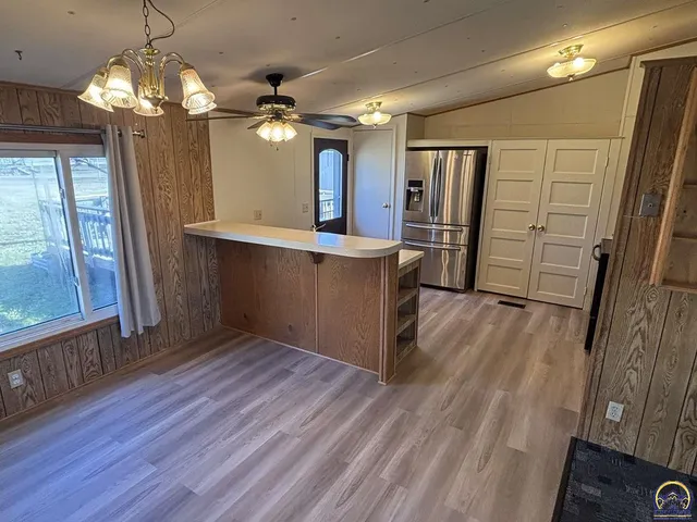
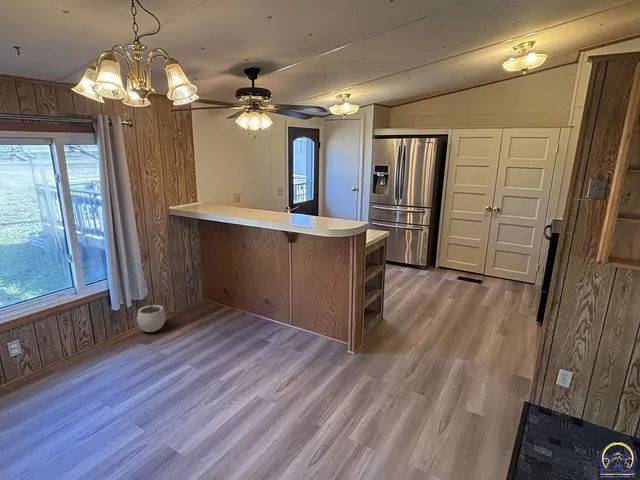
+ plant pot [136,299,167,333]
